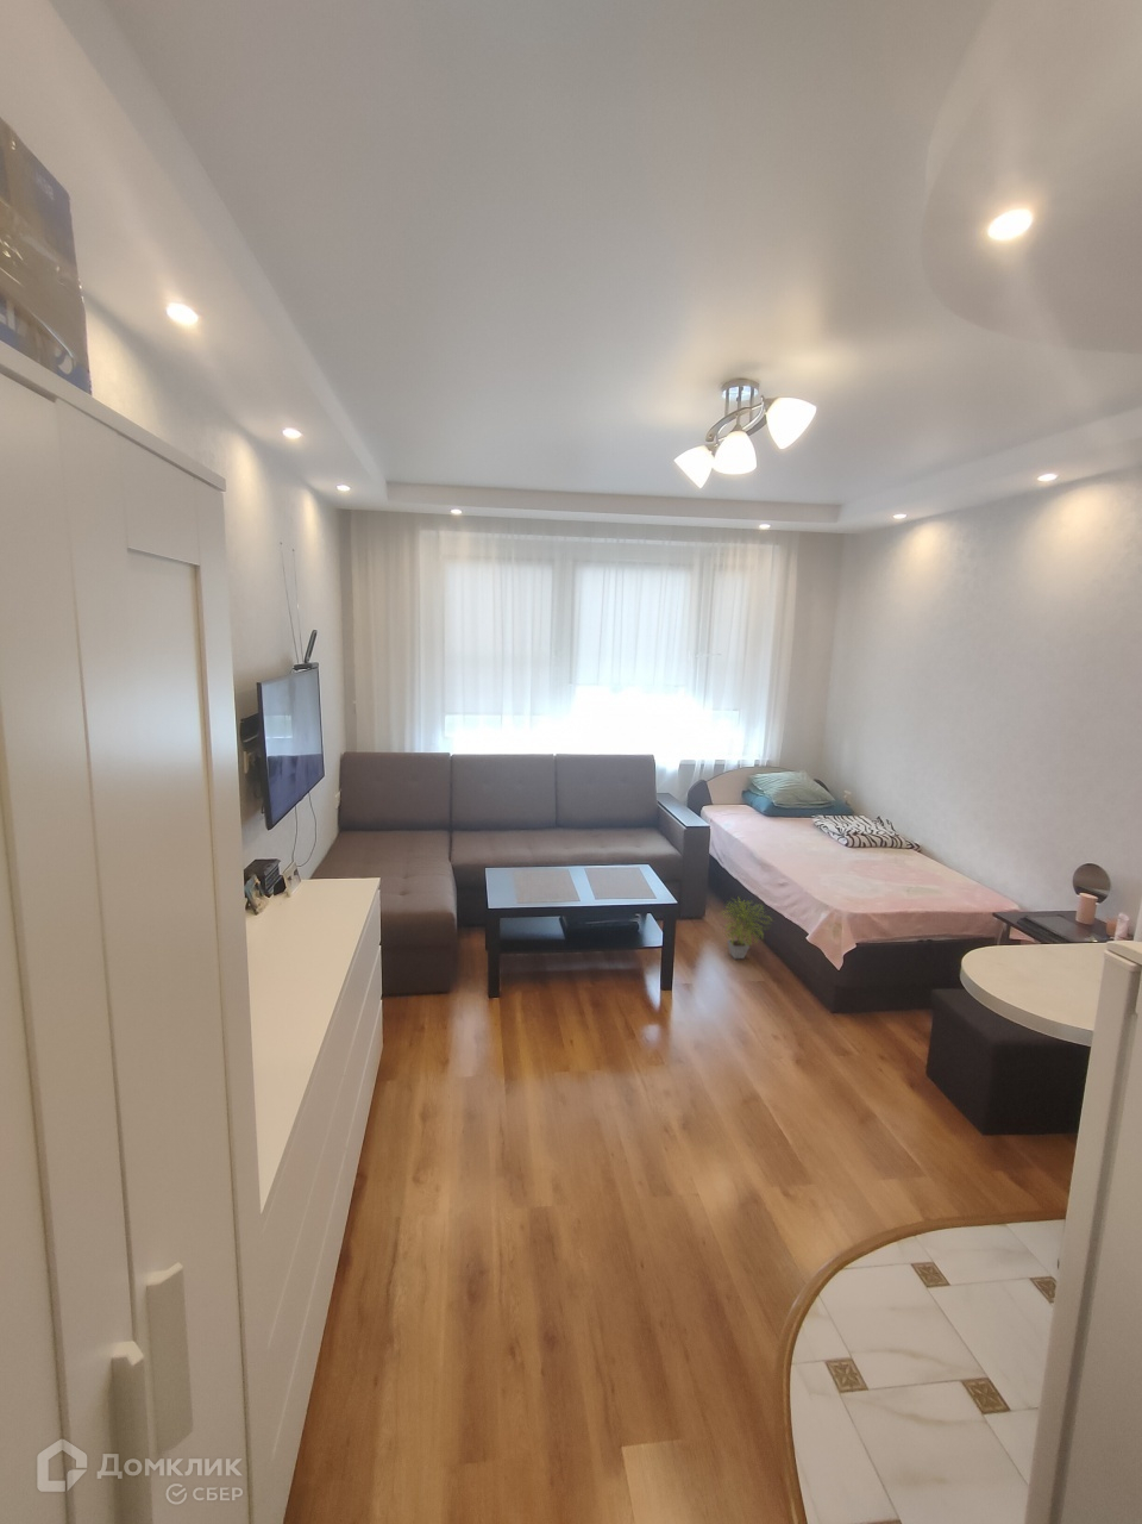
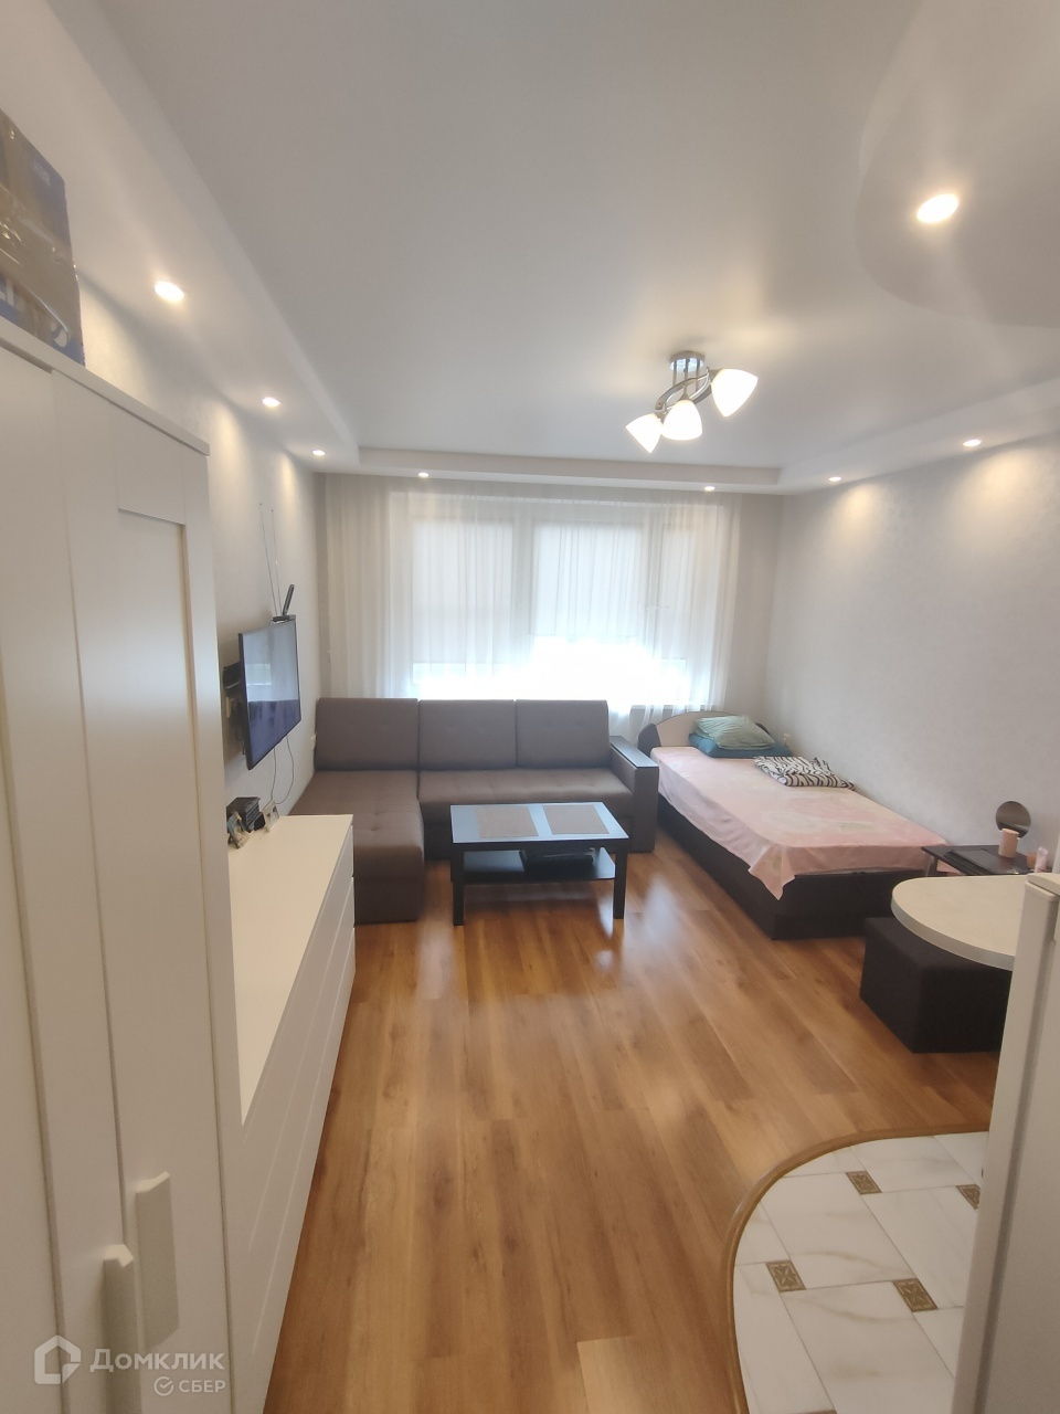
- potted plant [717,895,775,960]
